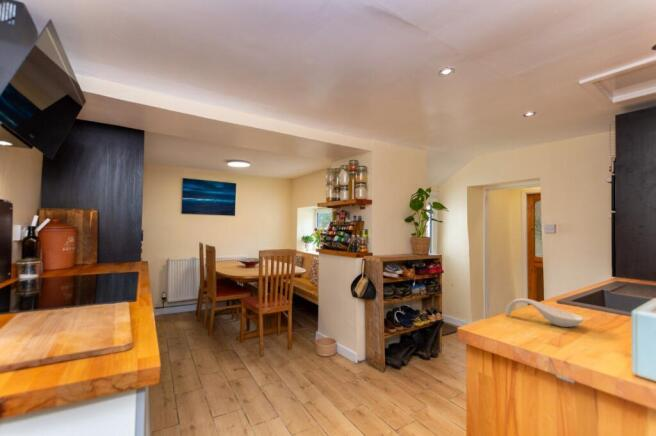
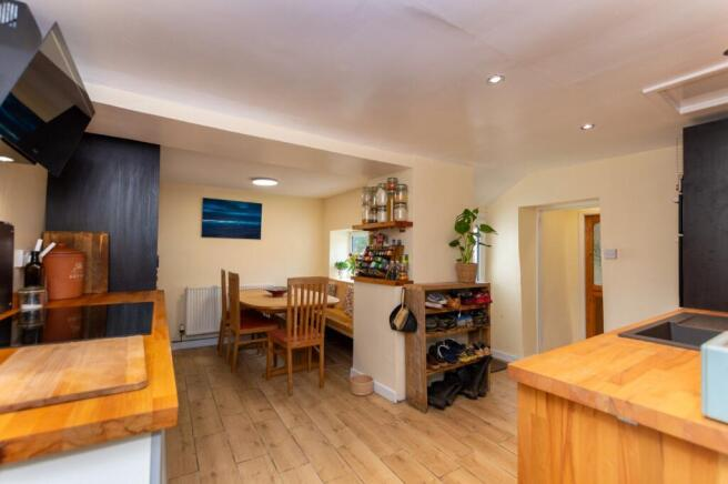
- spoon rest [504,297,585,328]
